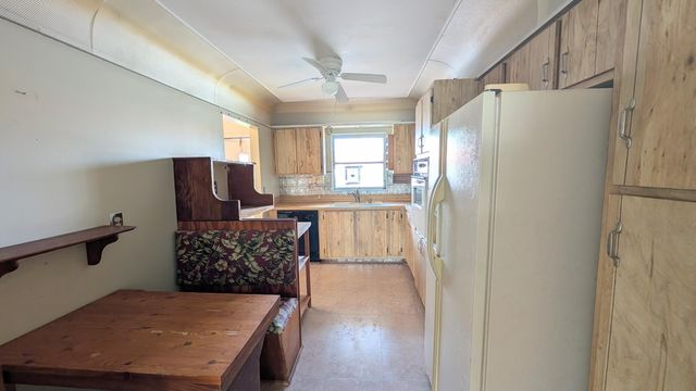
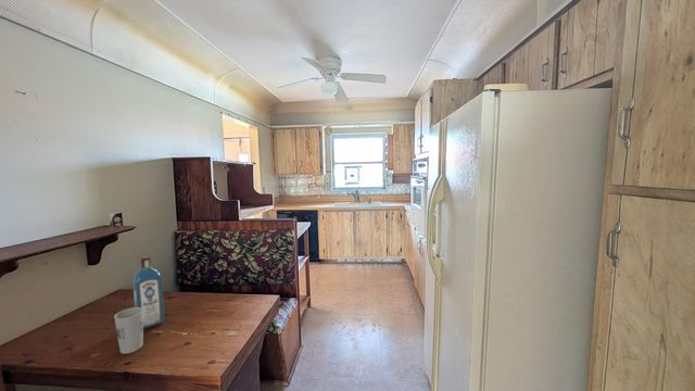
+ cup [113,306,144,355]
+ liquor [131,255,165,330]
